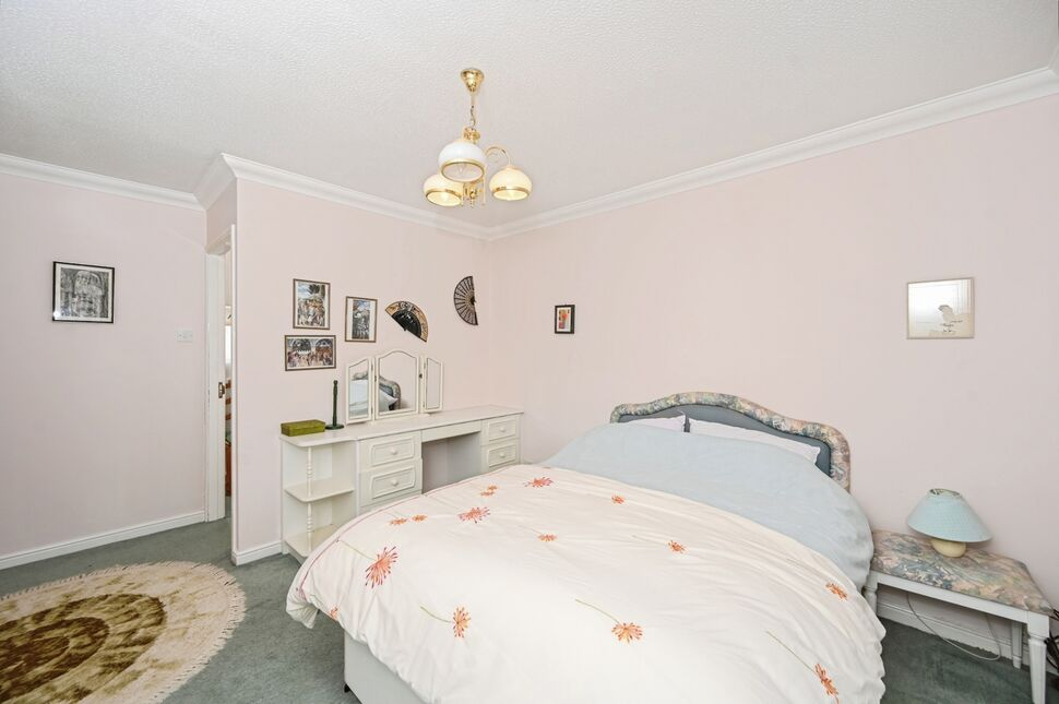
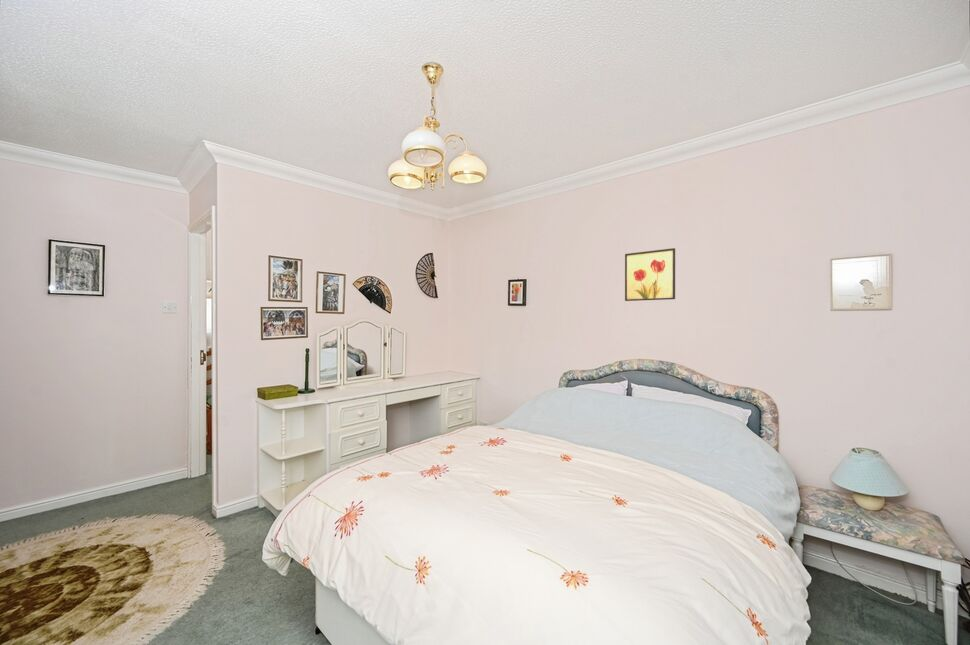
+ wall art [624,247,676,302]
